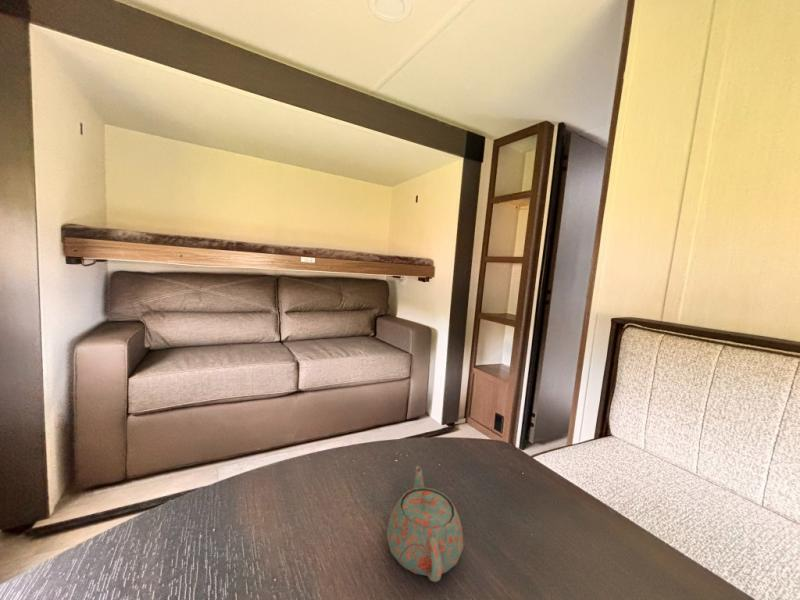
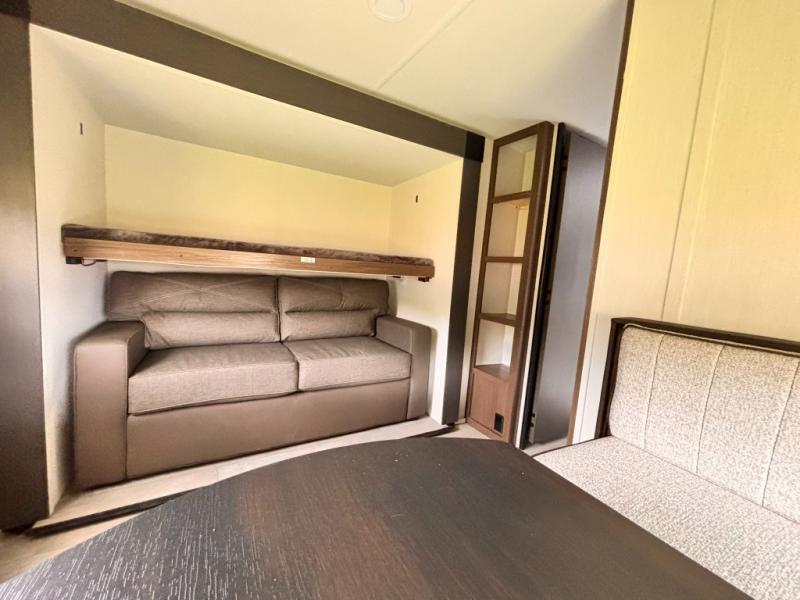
- teapot [385,464,464,583]
